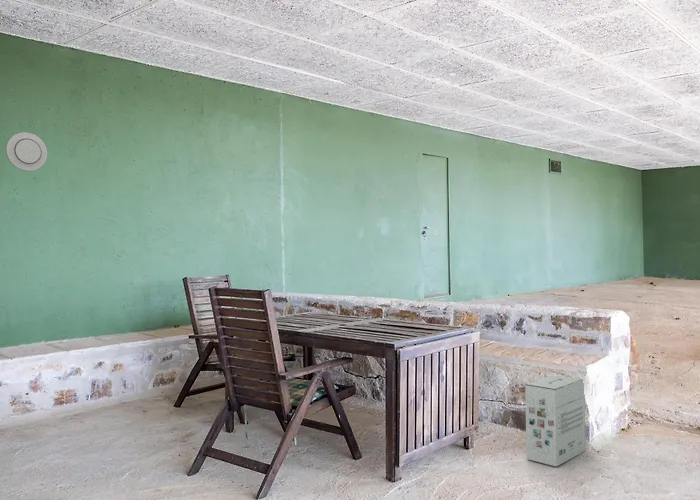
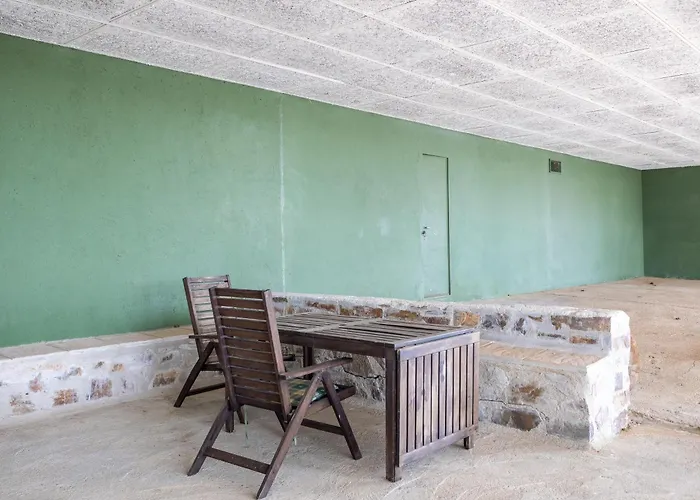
- decorative plate [5,131,49,172]
- cardboard box [524,374,587,468]
